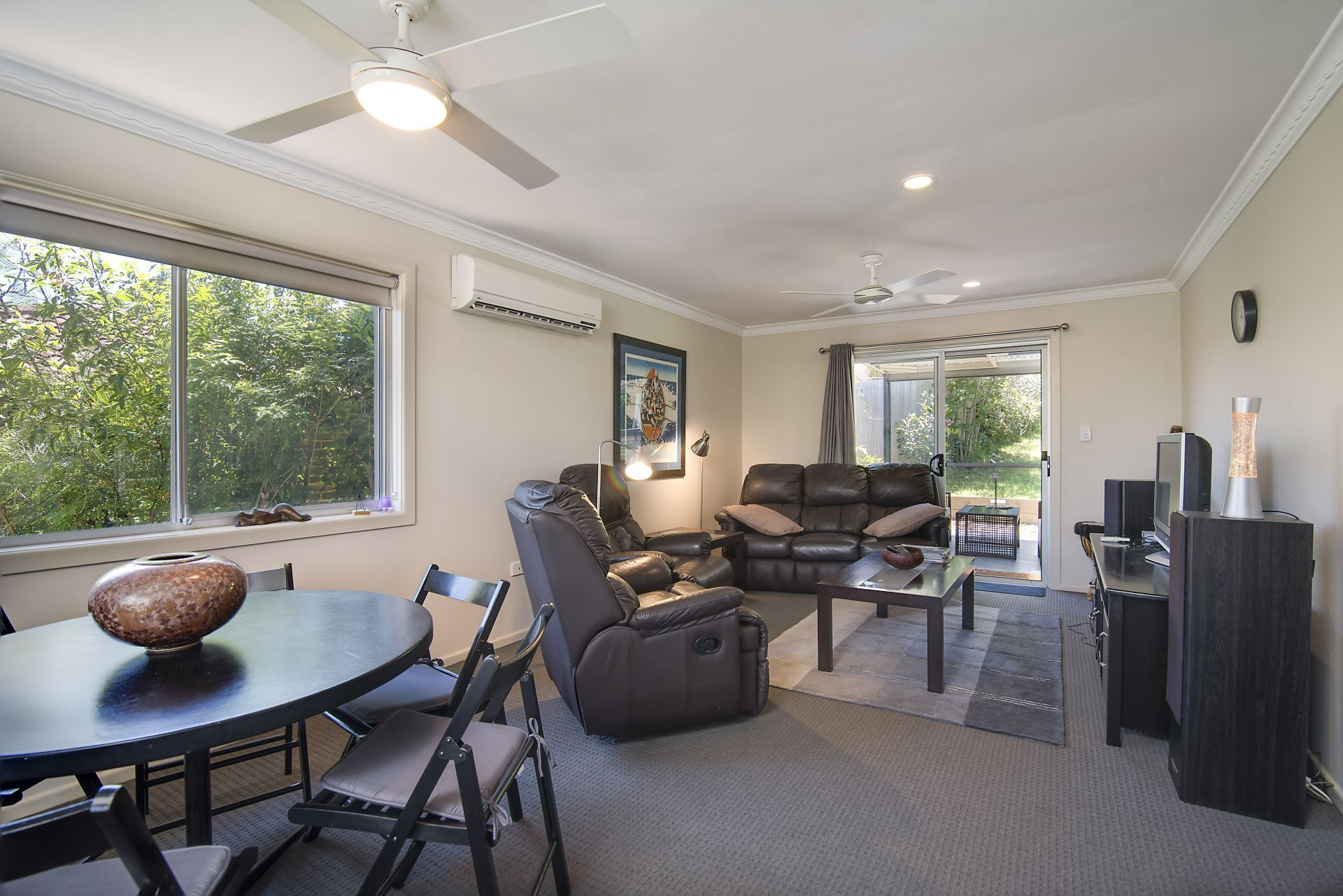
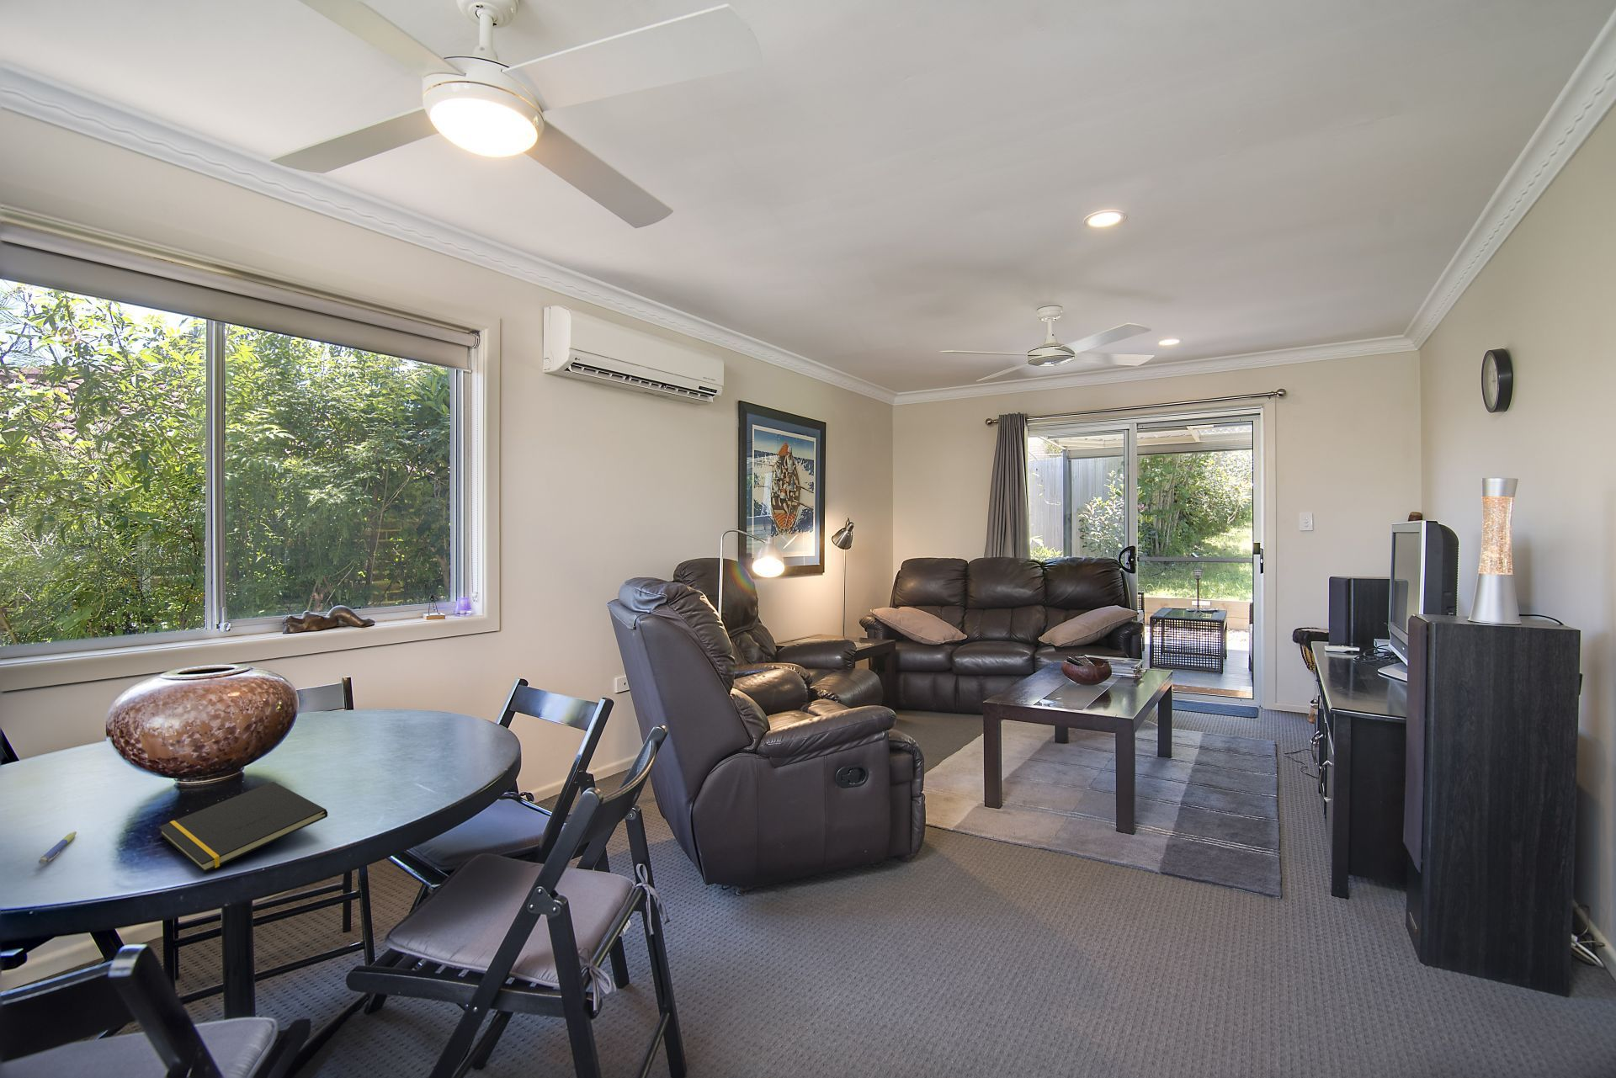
+ notepad [158,781,328,872]
+ pen [37,830,77,864]
